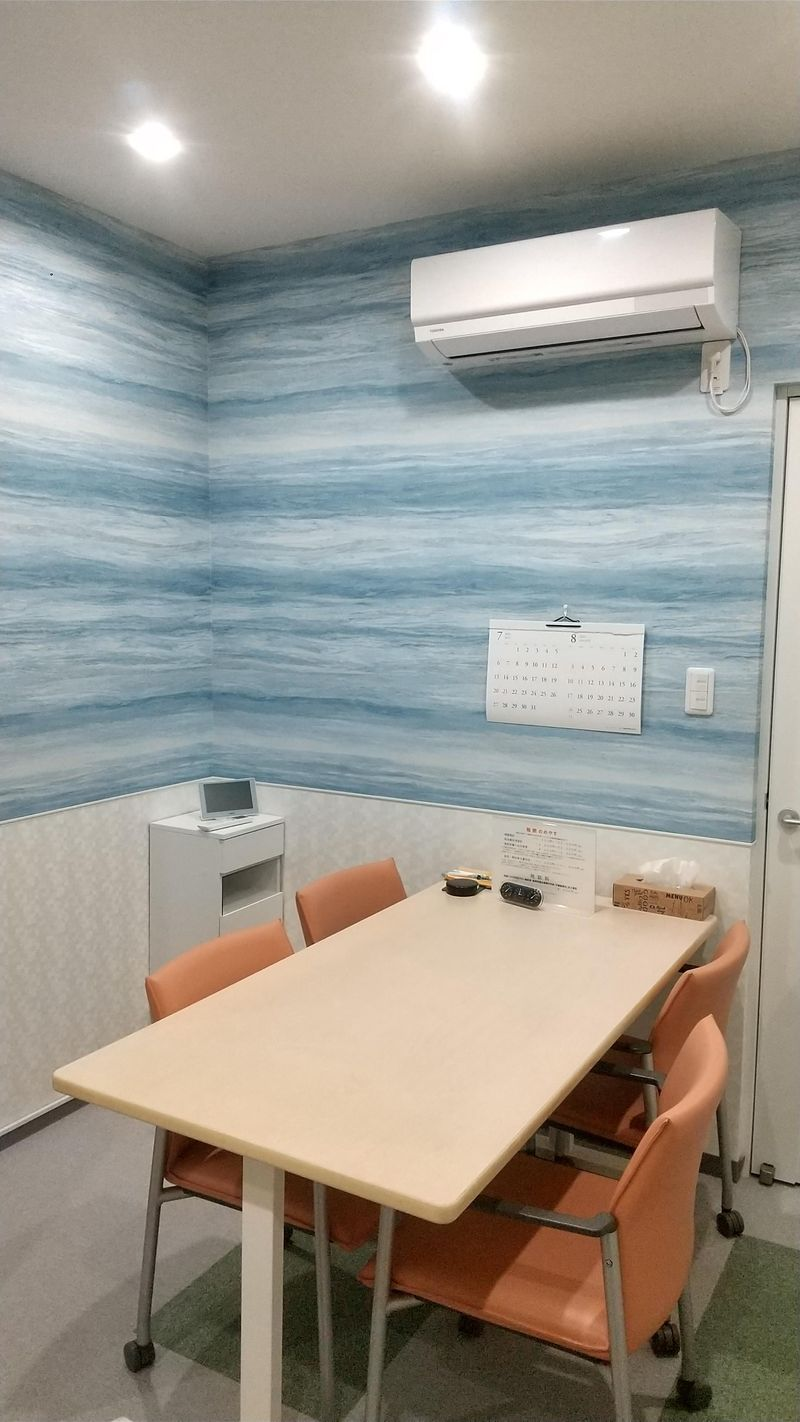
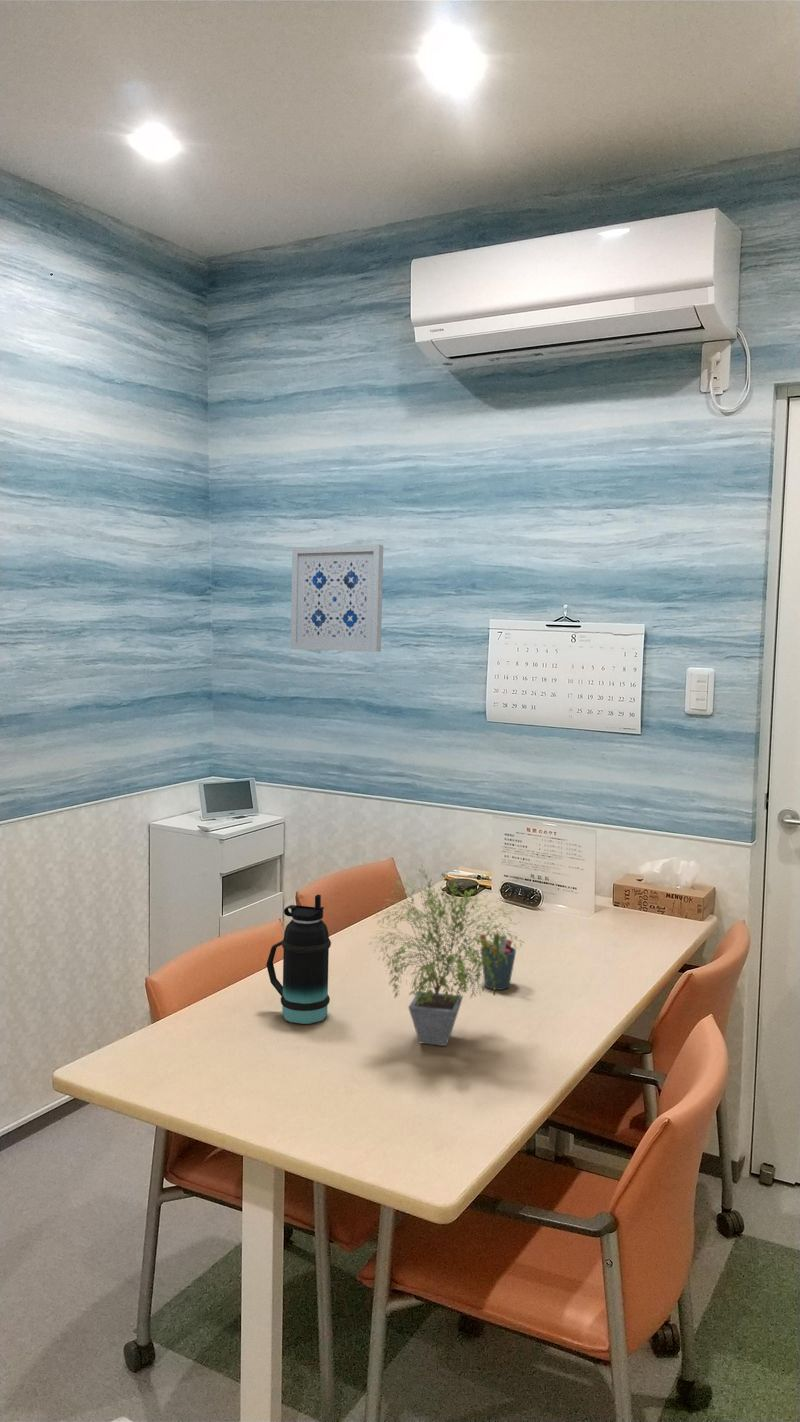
+ potted plant [367,863,524,1047]
+ bottle [265,894,332,1025]
+ wall art [290,544,384,653]
+ pen holder [479,933,517,991]
